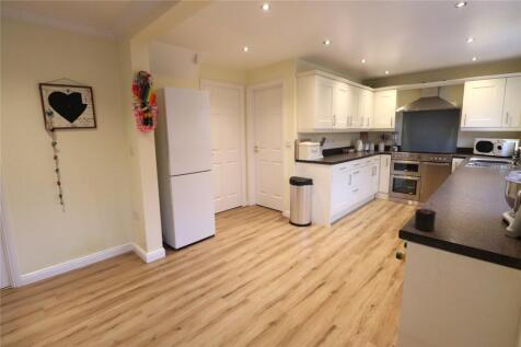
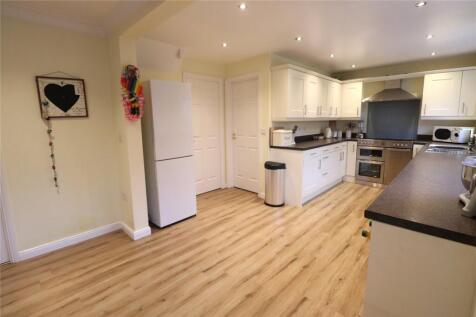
- candle [414,201,438,232]
